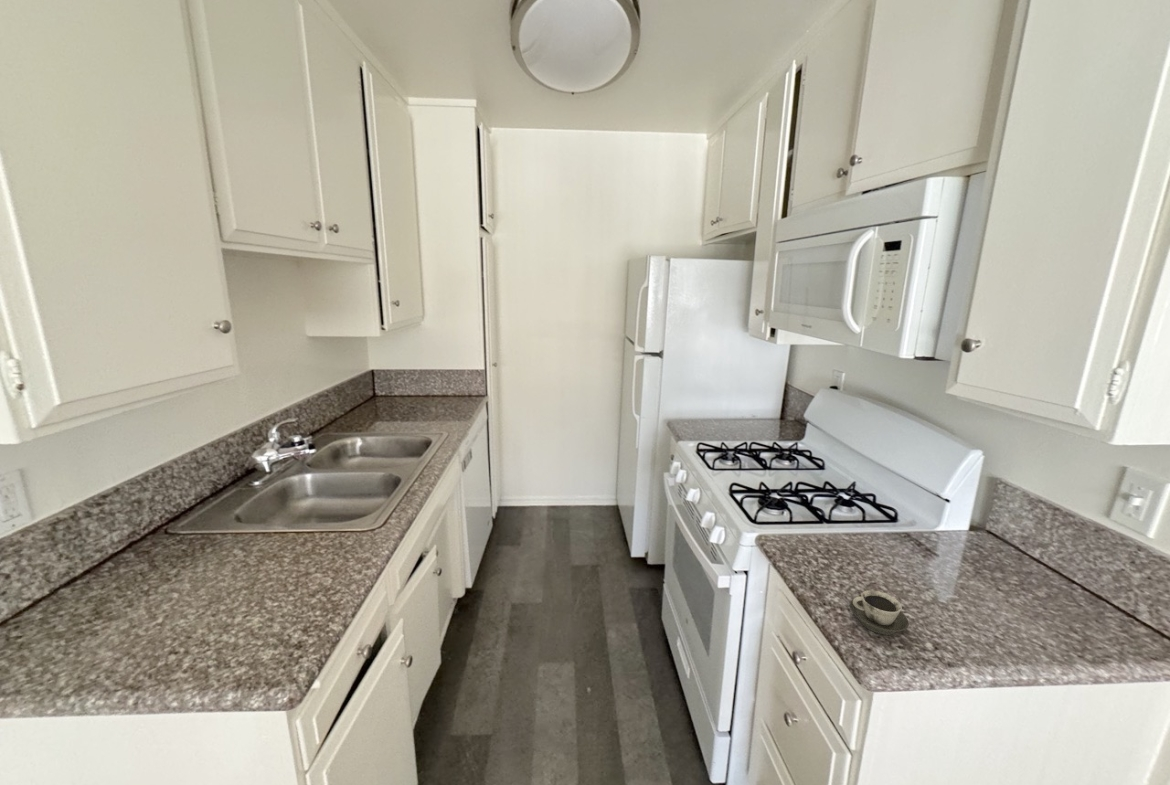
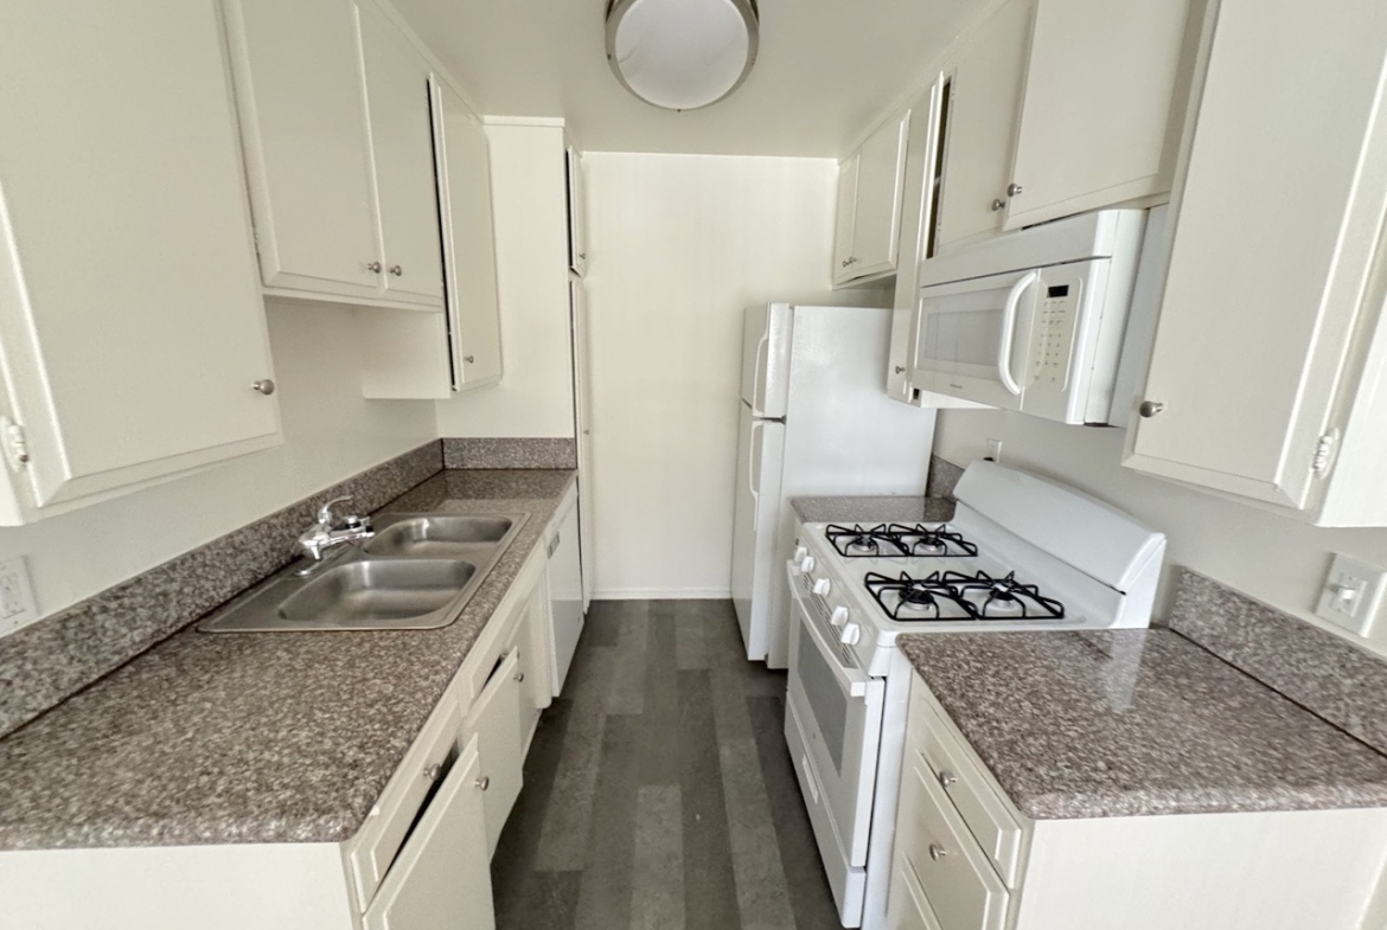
- cup [849,589,910,636]
